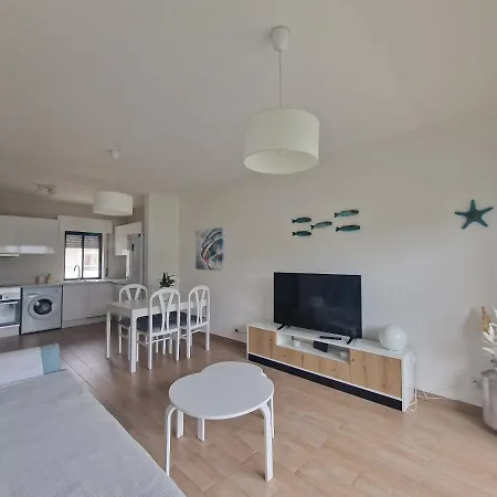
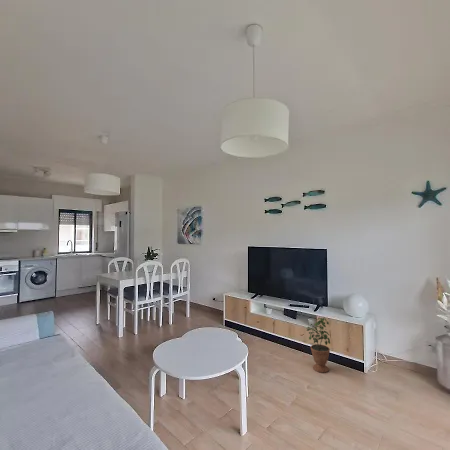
+ potted plant [305,316,331,374]
